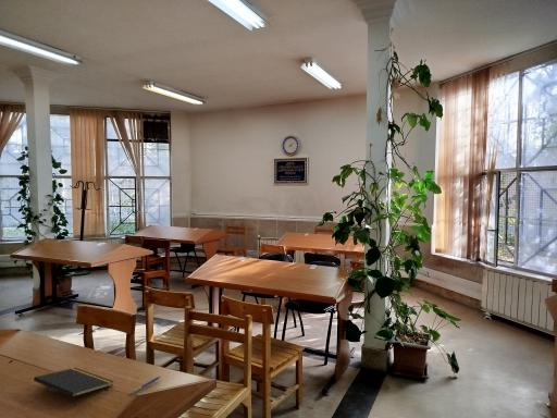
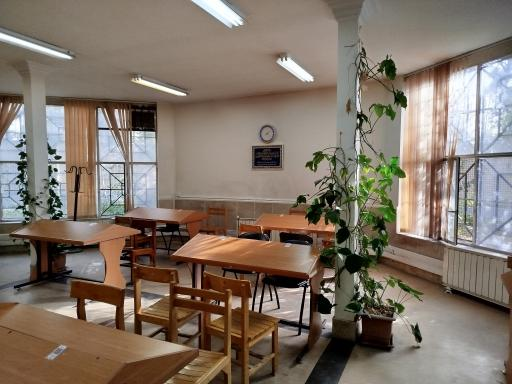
- pen [128,376,161,395]
- notepad [33,367,115,407]
